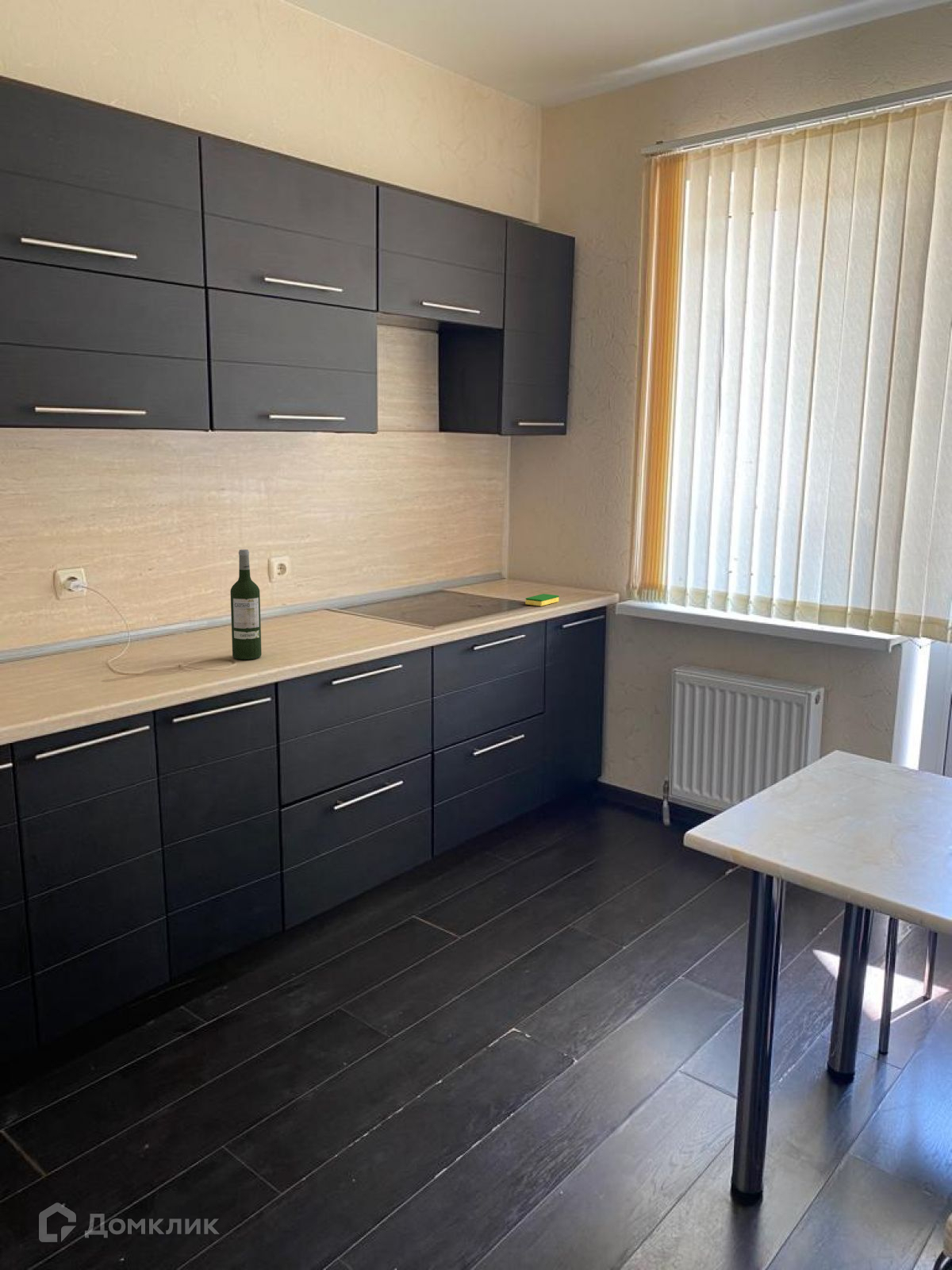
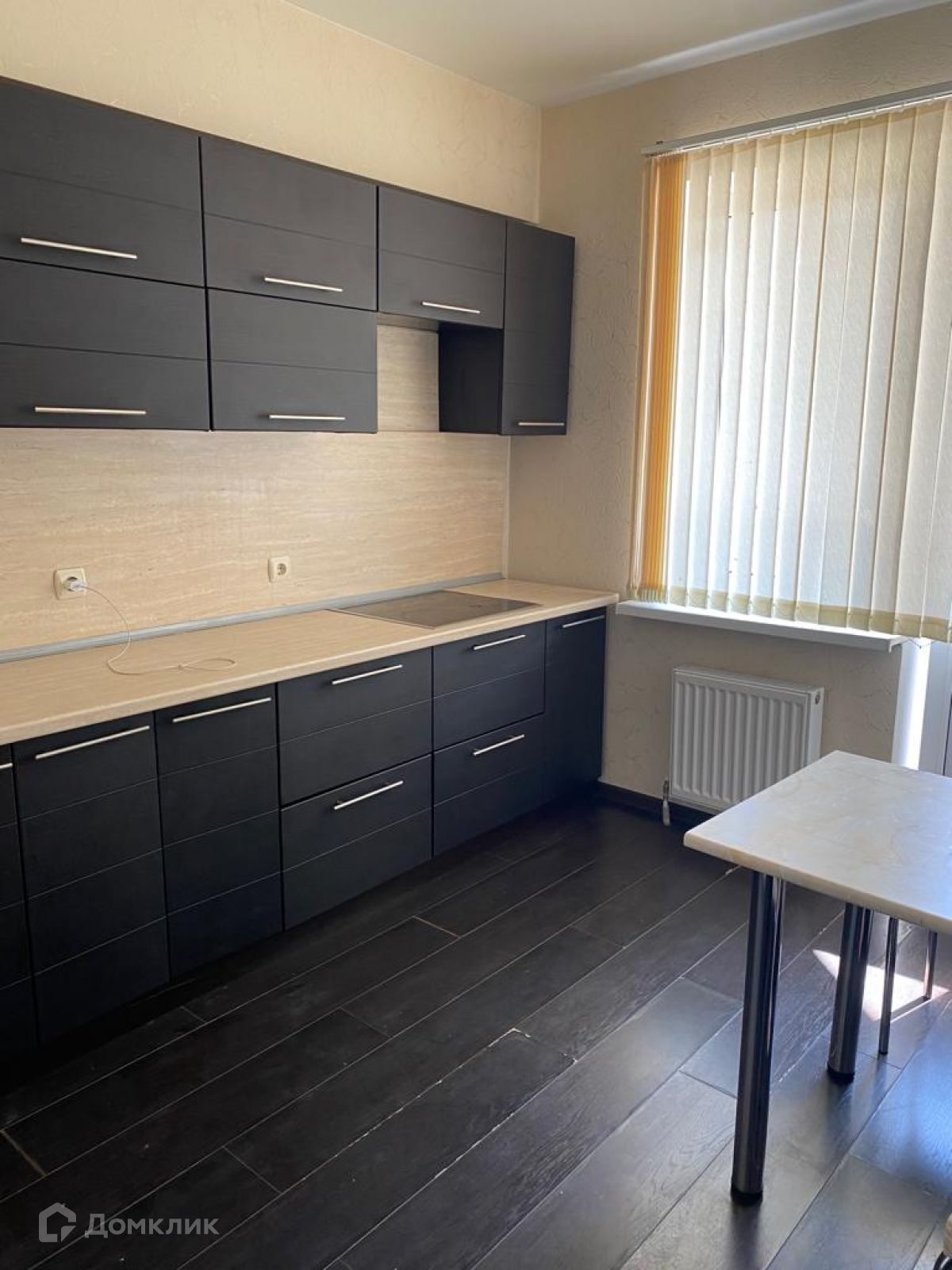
- dish sponge [524,593,559,607]
- wine bottle [229,548,263,660]
